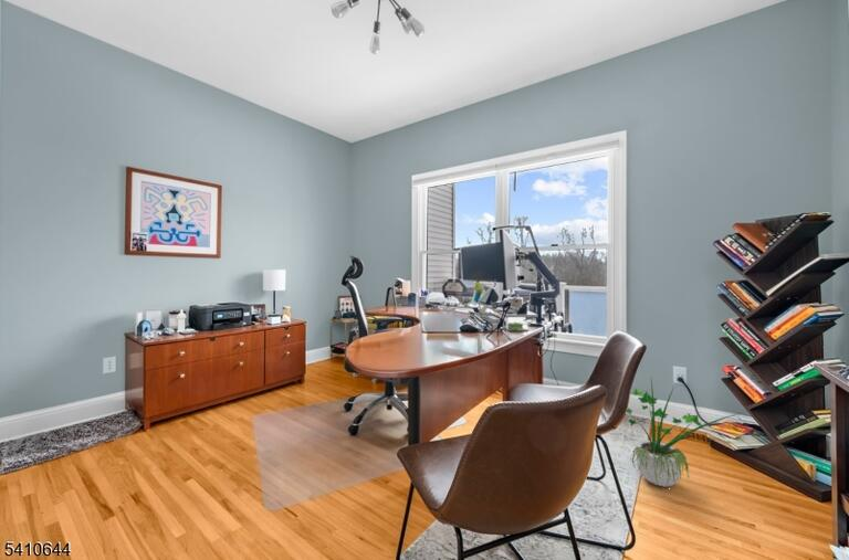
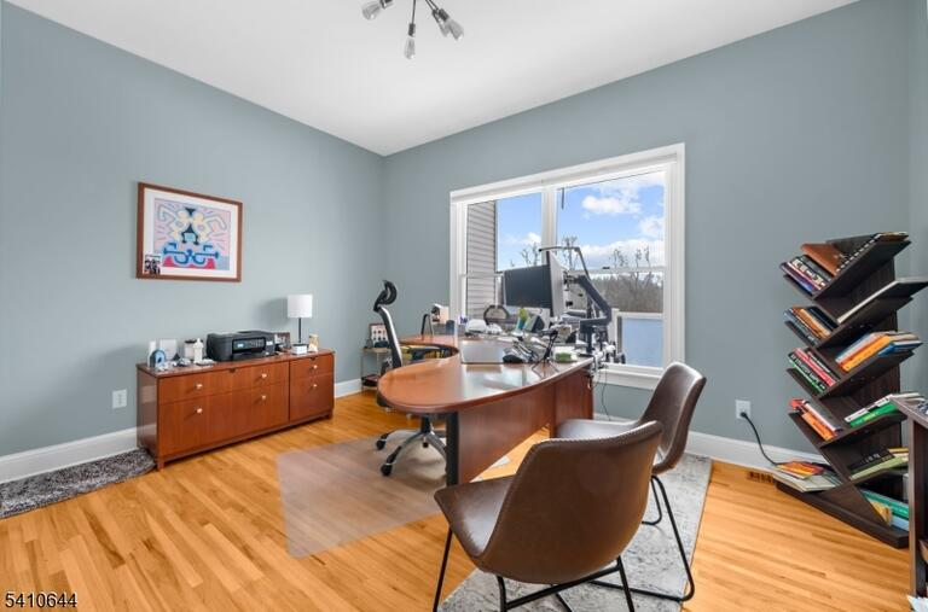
- potted plant [626,378,748,488]
